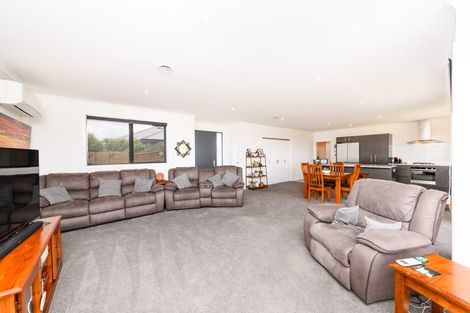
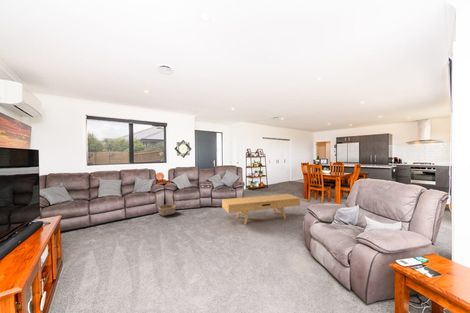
+ basket [157,193,177,217]
+ tv console [221,193,301,225]
